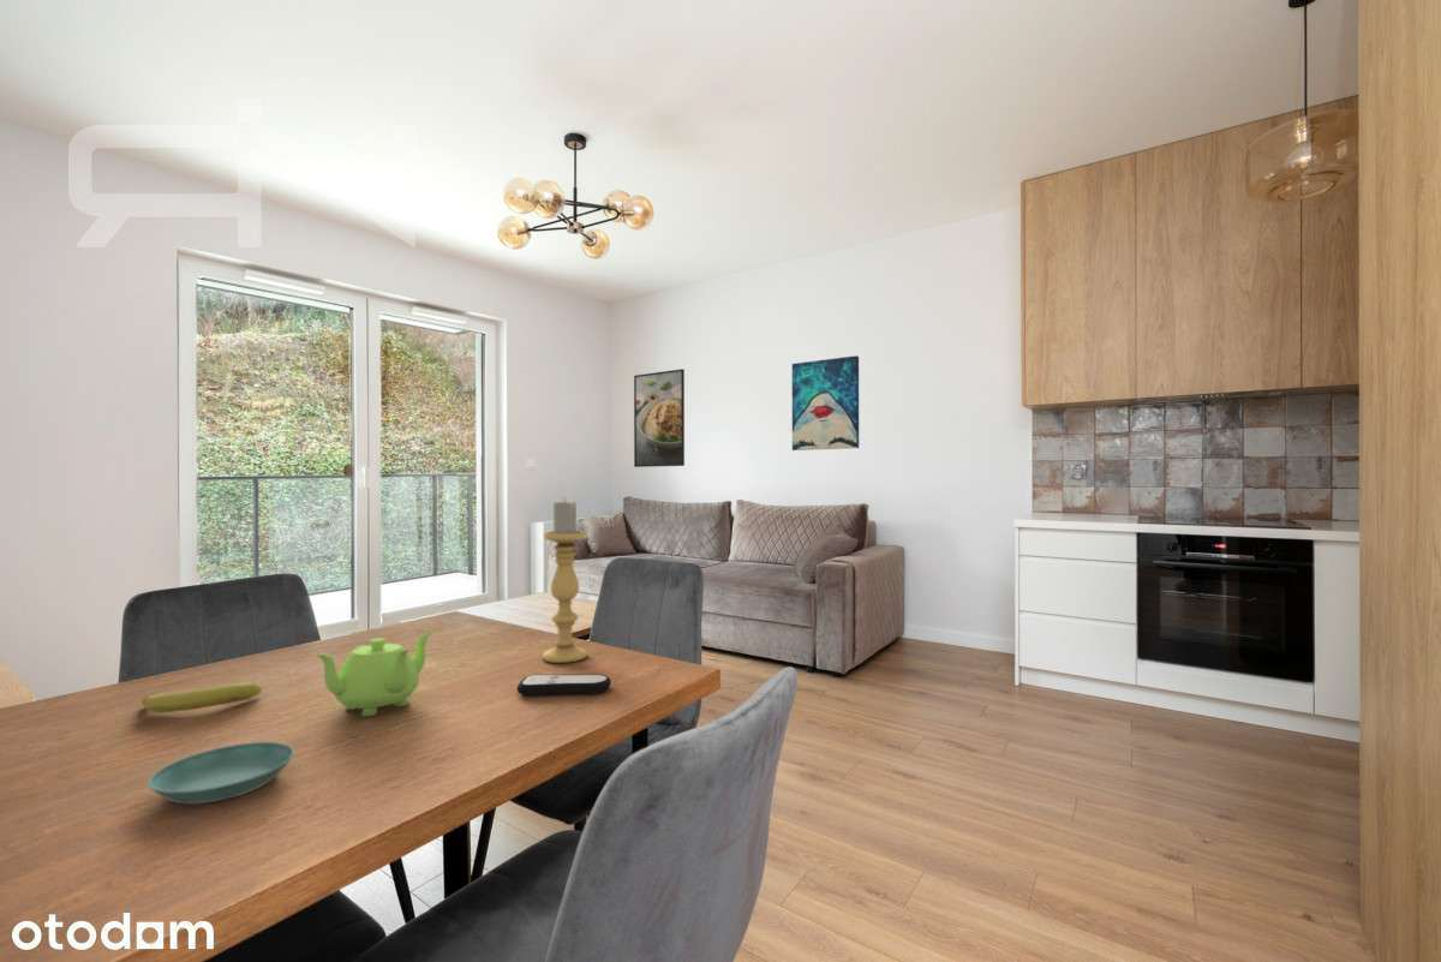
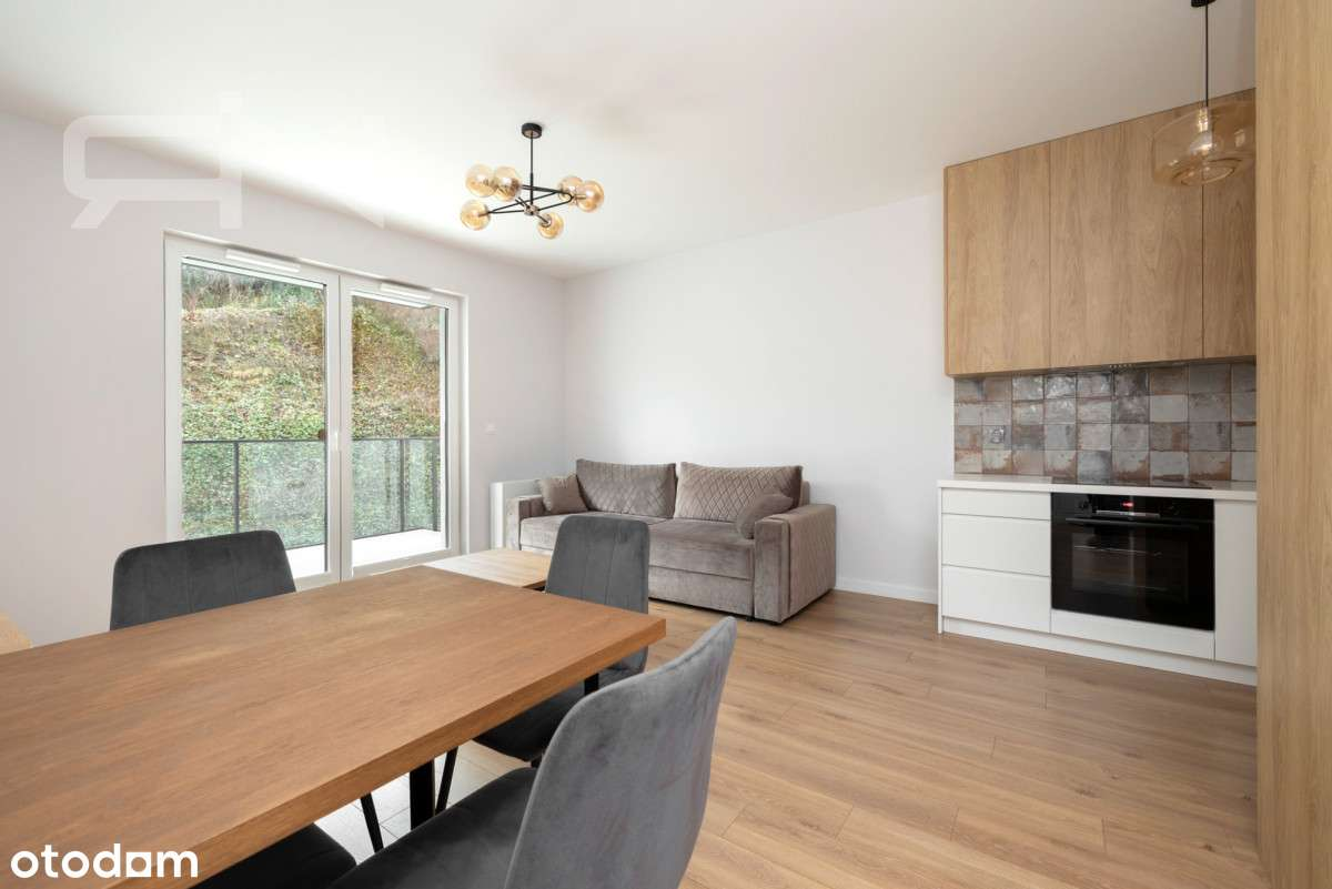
- wall art [791,354,860,452]
- saucer [147,741,295,806]
- remote control [516,673,612,697]
- fruit [140,681,263,715]
- teapot [313,629,435,718]
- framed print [633,368,686,468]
- candle holder [542,497,588,664]
